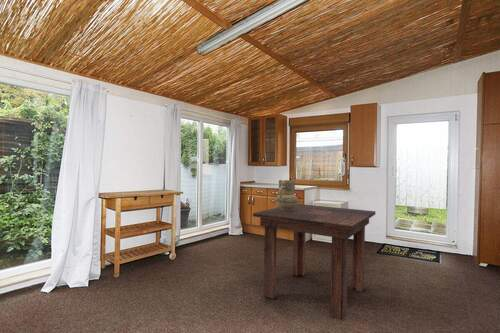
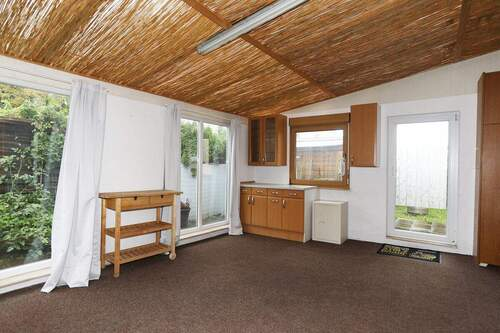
- dining table [252,203,377,321]
- ceramic jug [274,179,299,211]
